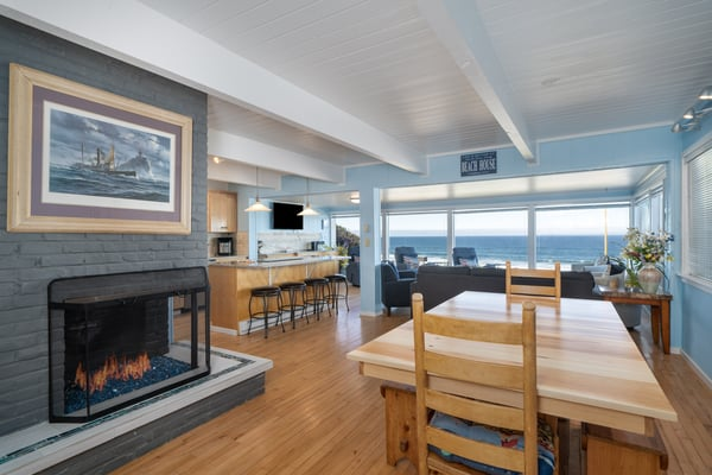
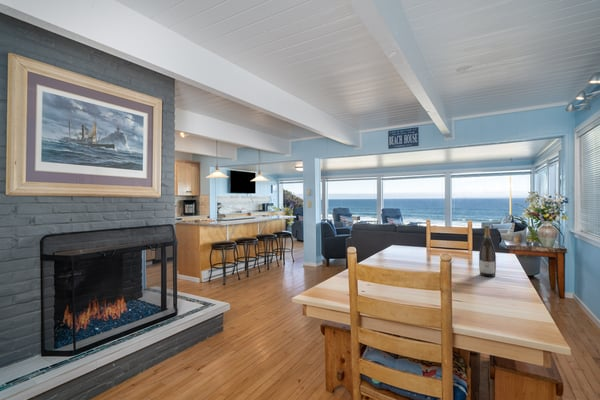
+ wine bottle [478,225,497,278]
